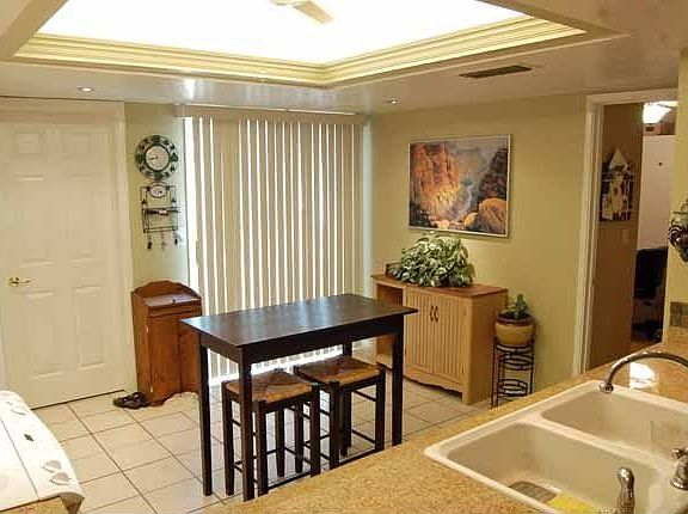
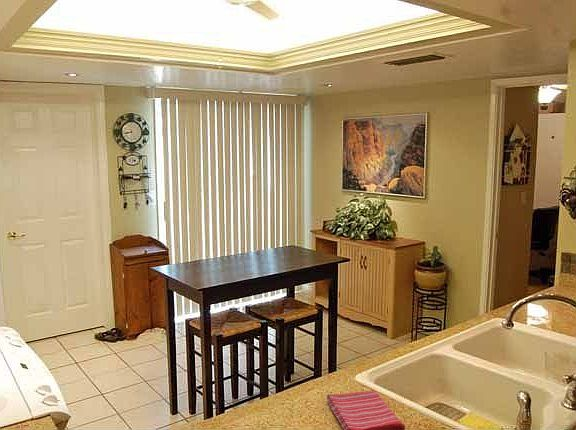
+ dish towel [325,390,406,430]
